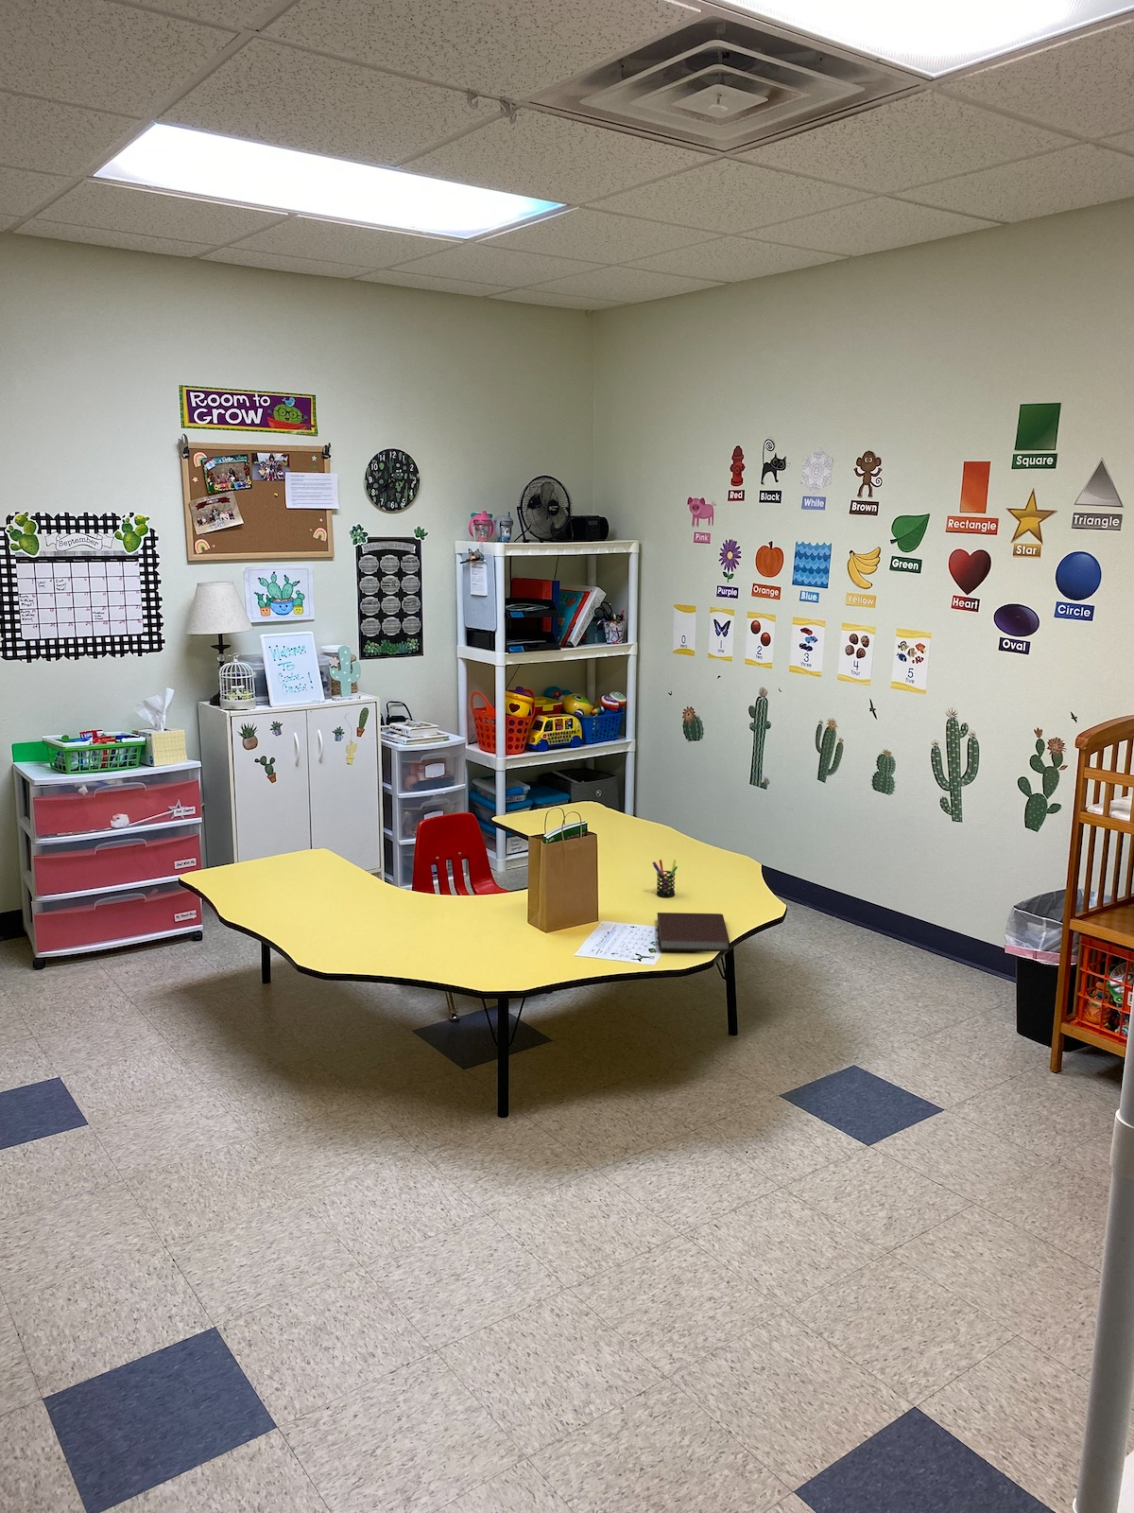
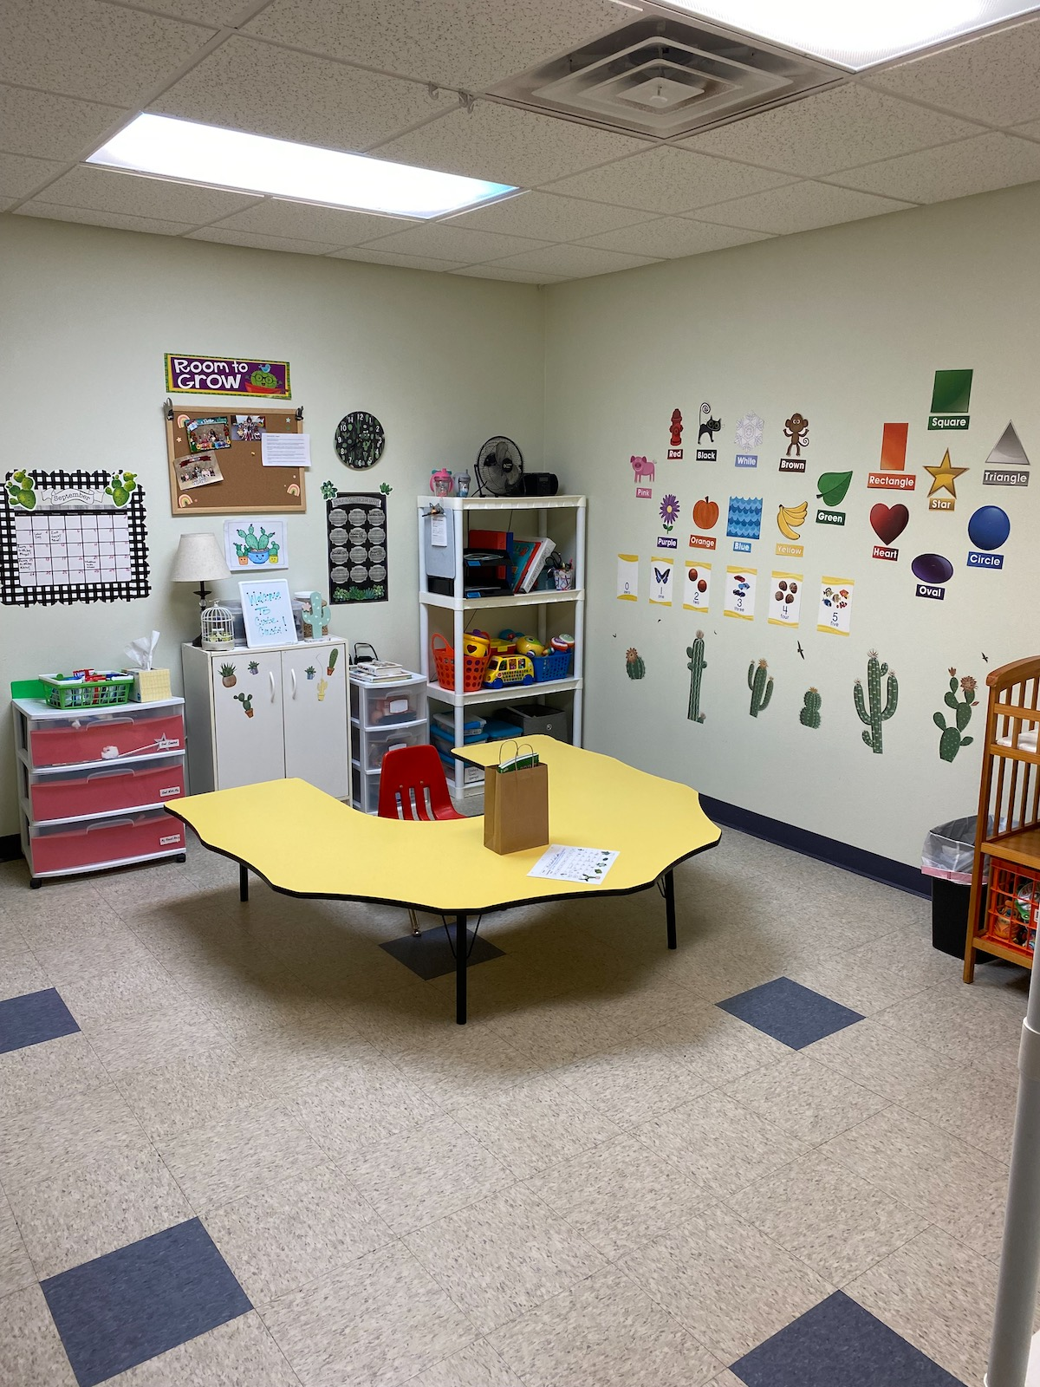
- notebook [656,911,731,952]
- pen holder [652,859,679,898]
